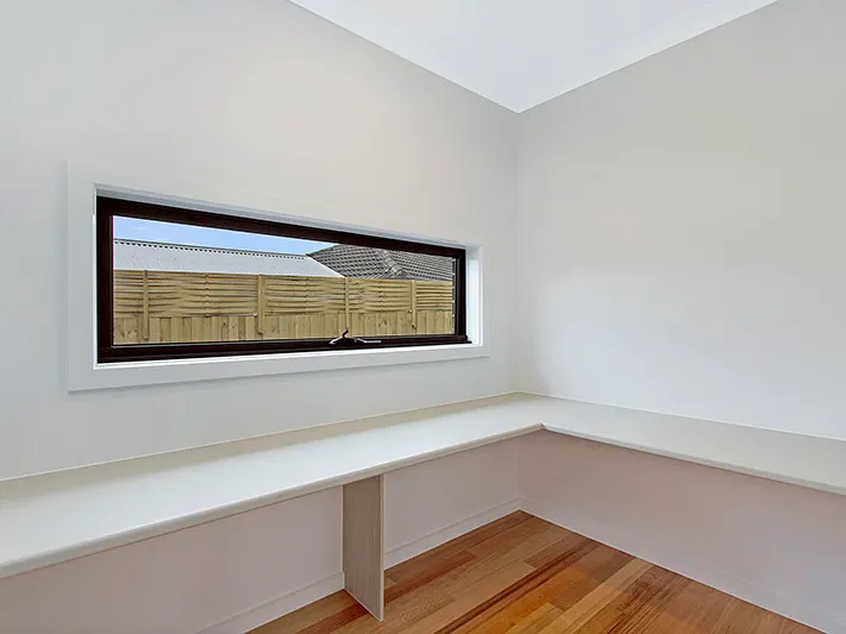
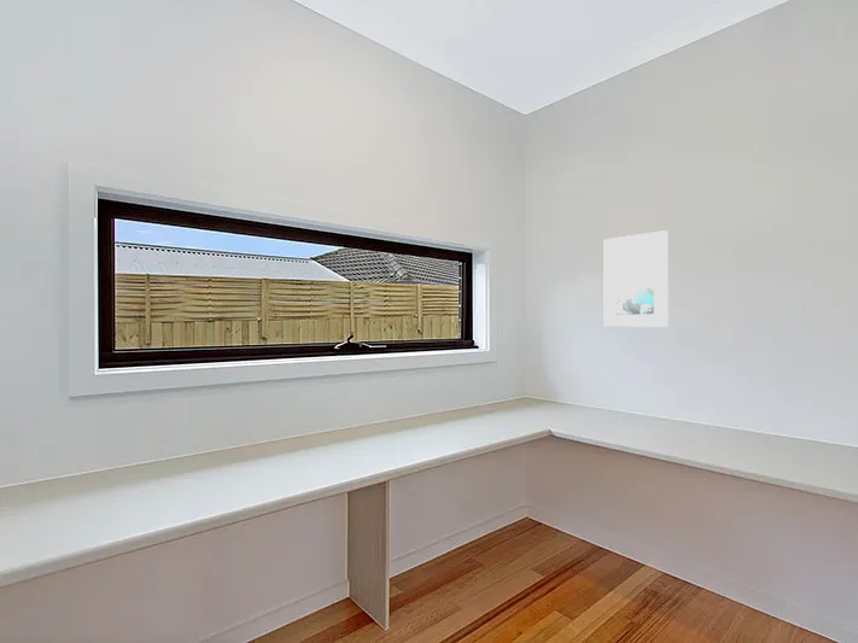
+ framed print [603,229,670,328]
